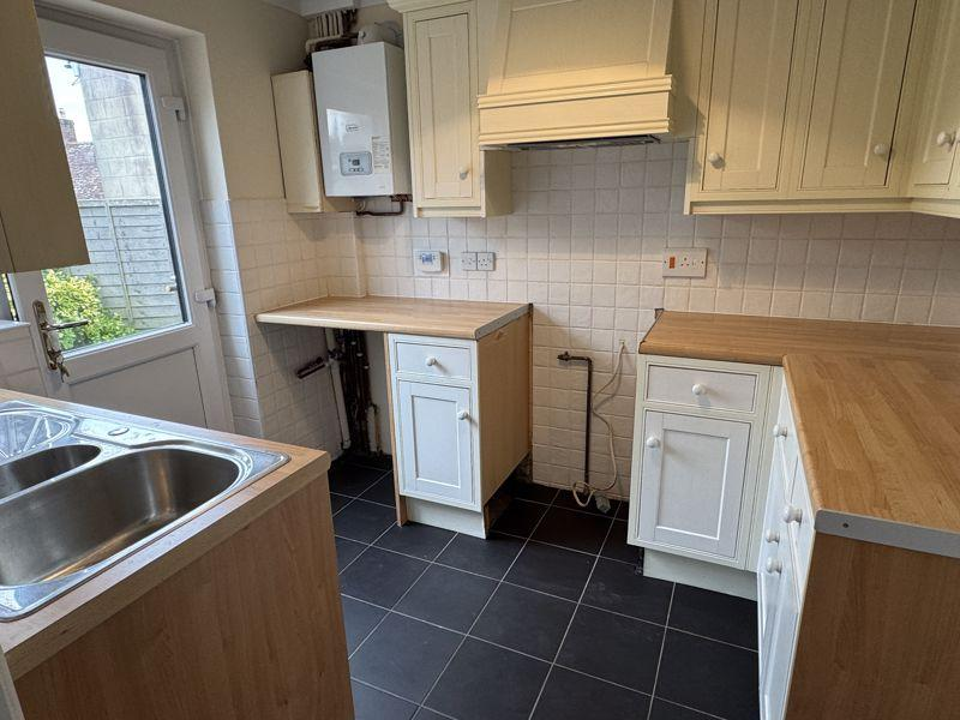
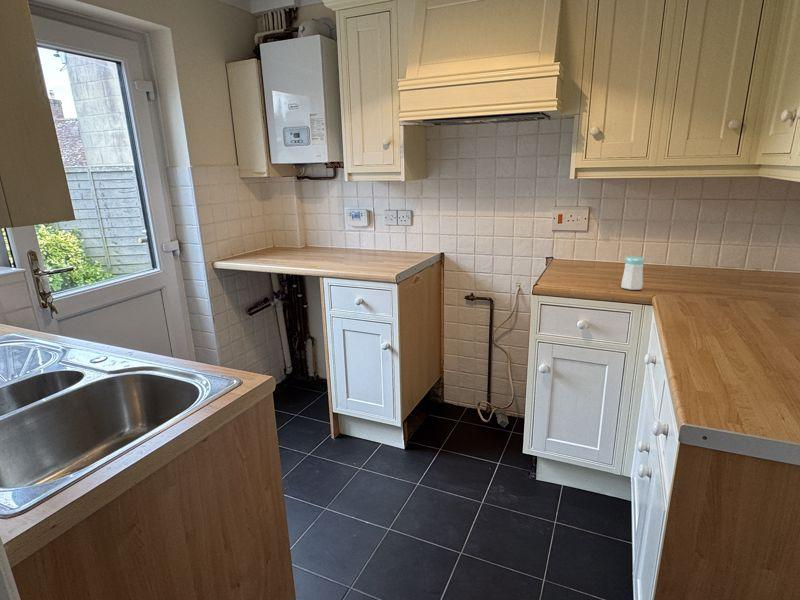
+ salt shaker [620,255,645,291]
